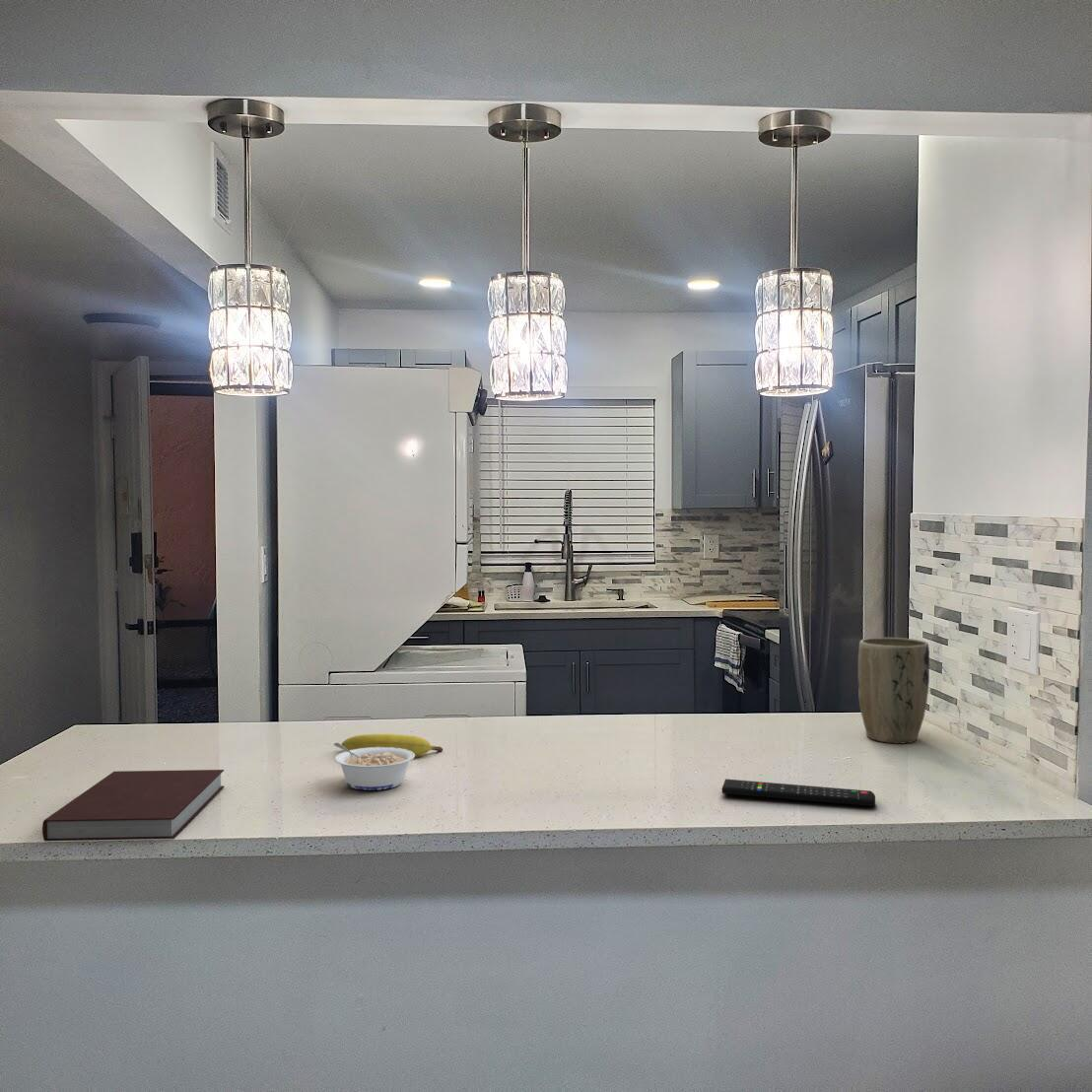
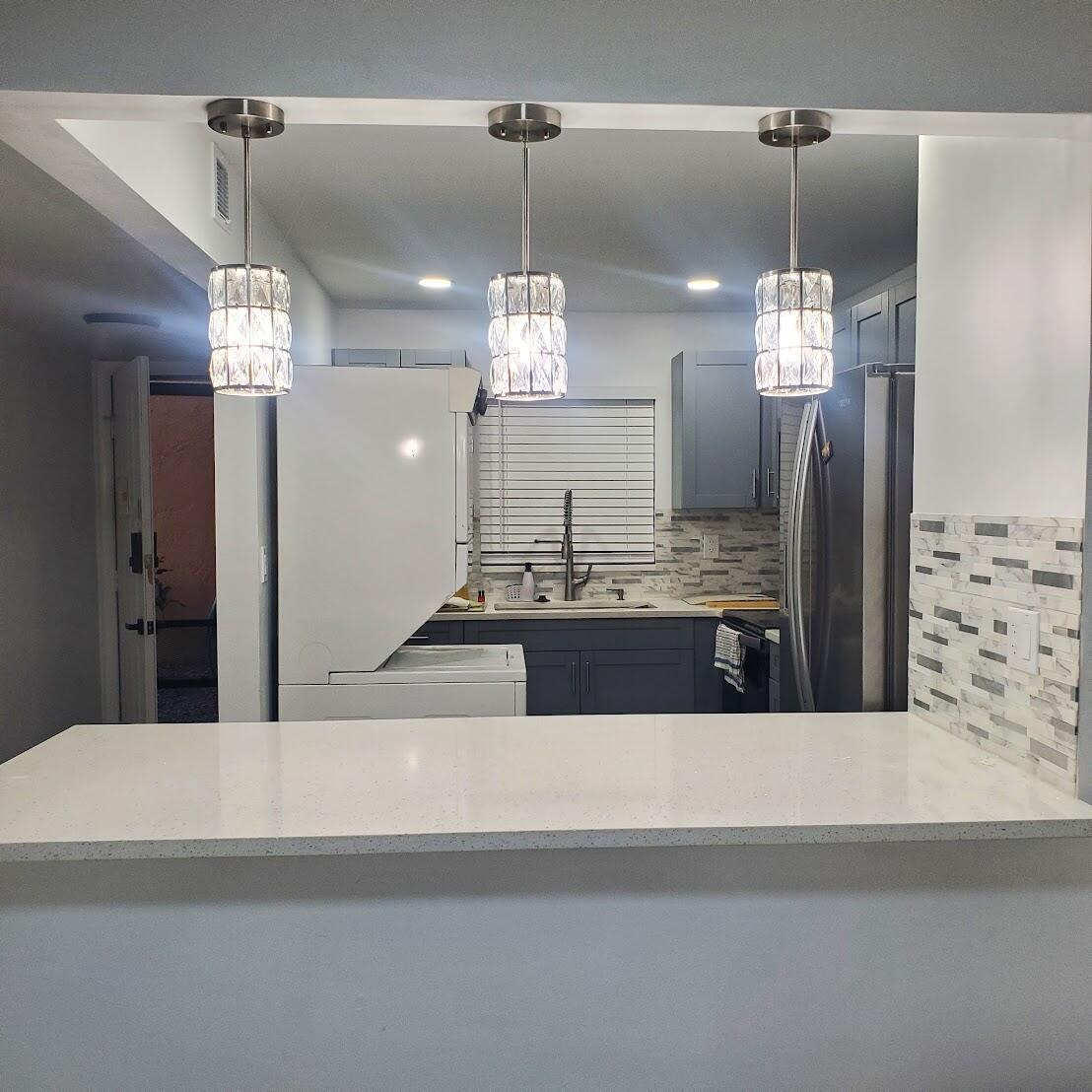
- fruit [341,733,444,756]
- legume [332,741,416,791]
- plant pot [857,637,930,745]
- remote control [721,778,876,807]
- notebook [41,769,226,842]
